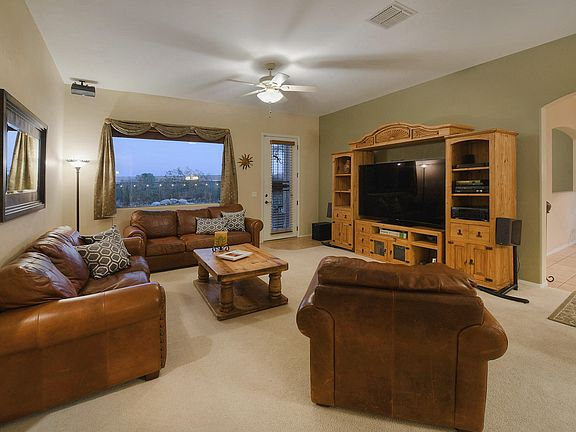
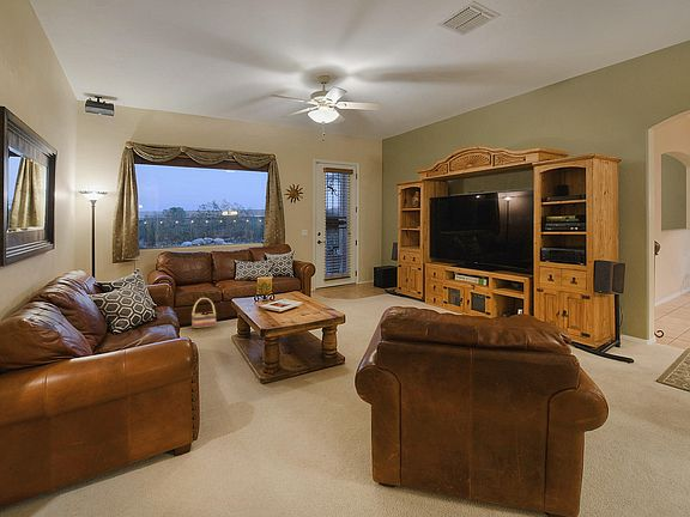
+ basket [190,297,218,329]
